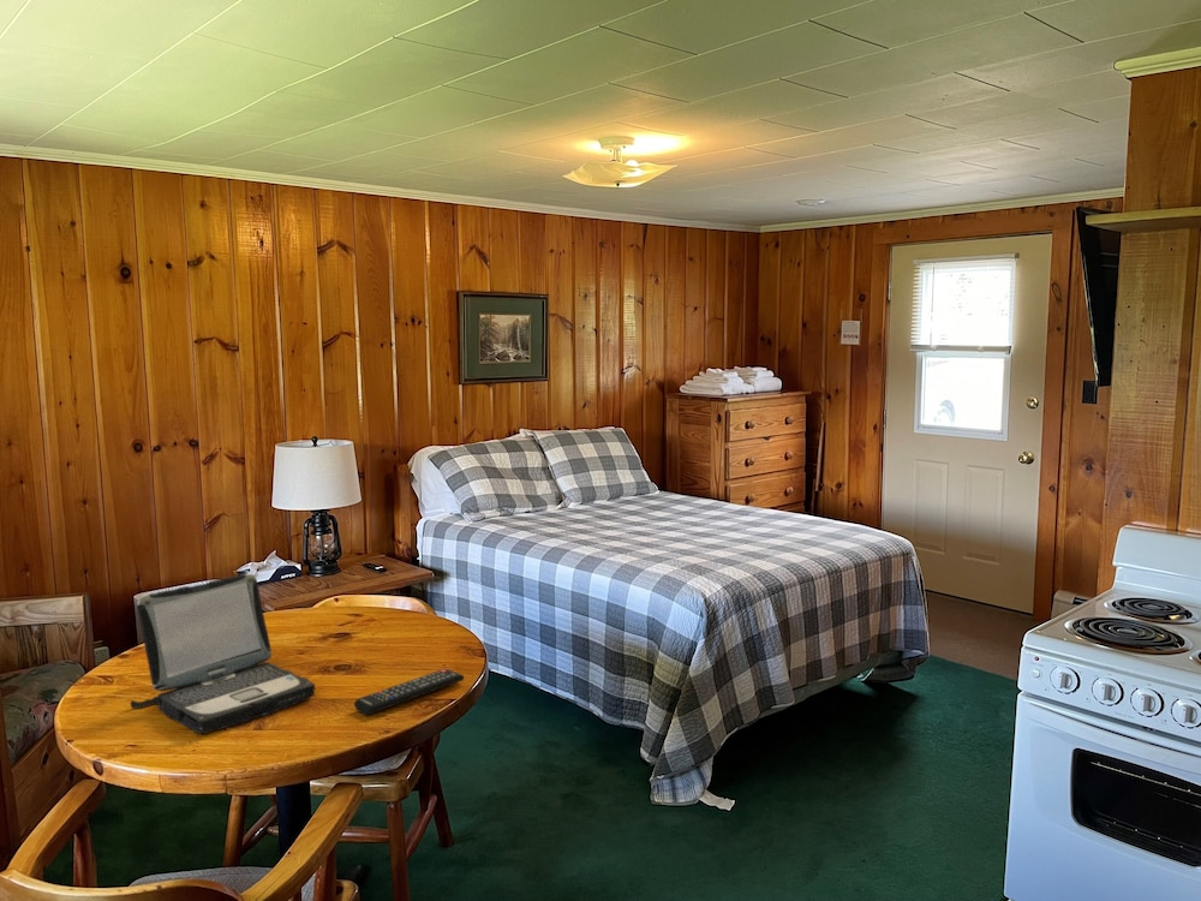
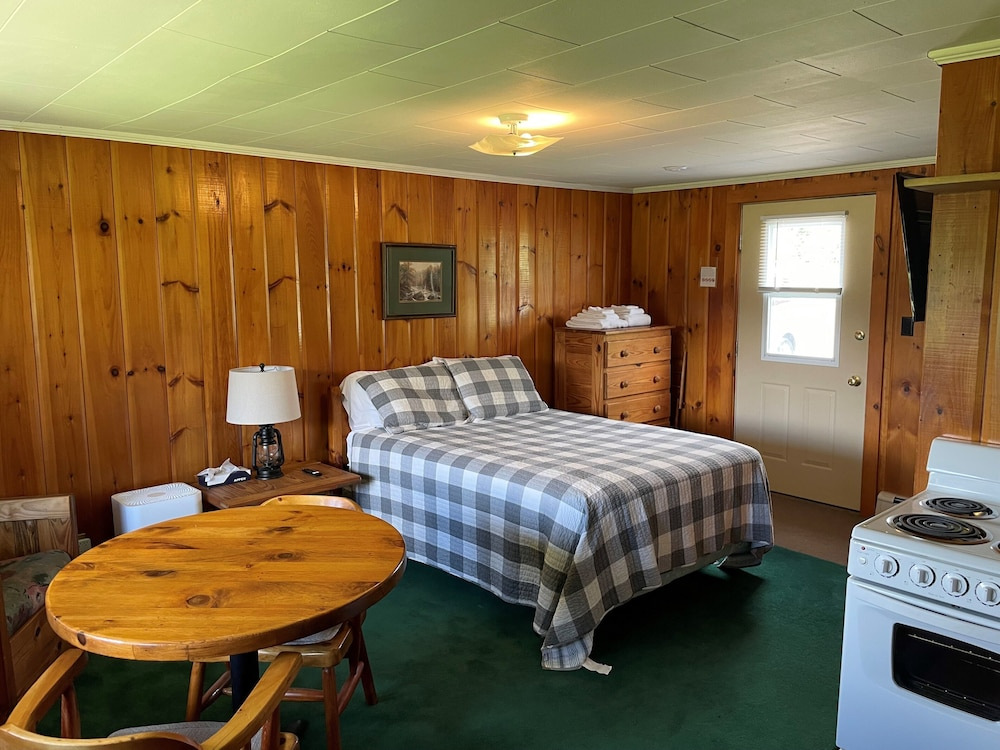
- remote control [353,668,465,716]
- laptop [130,573,316,735]
